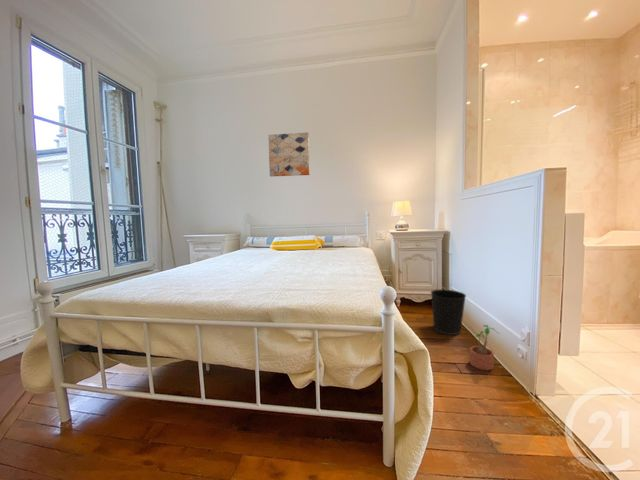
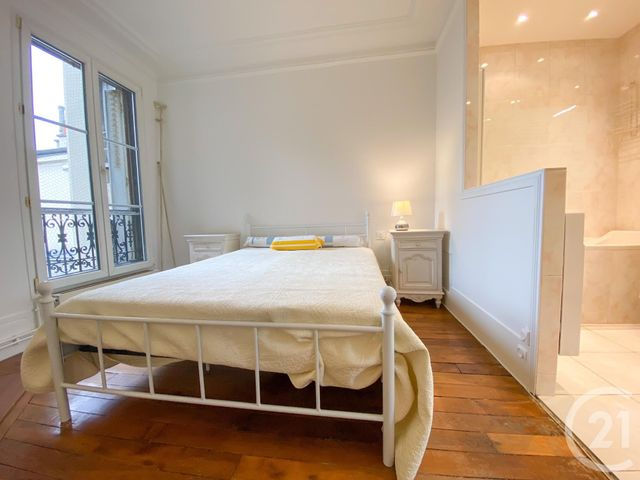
- wall art [267,131,311,177]
- wastebasket [430,288,467,336]
- potted plant [469,323,499,371]
